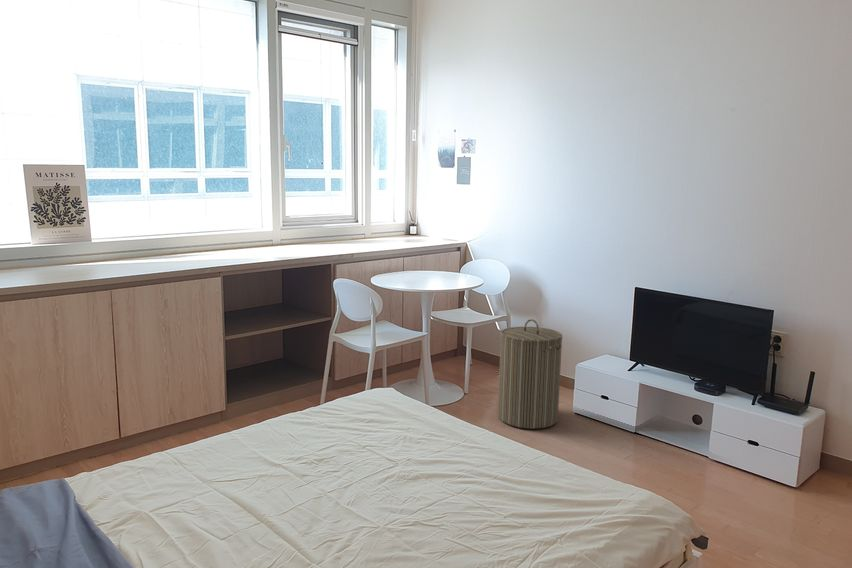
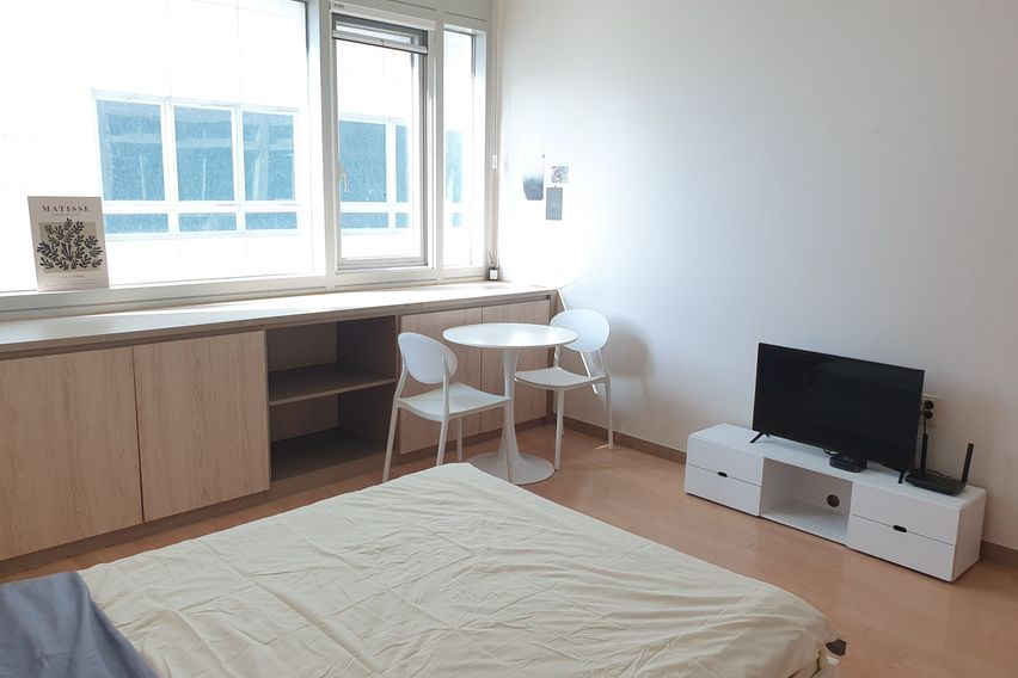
- laundry hamper [497,318,563,430]
